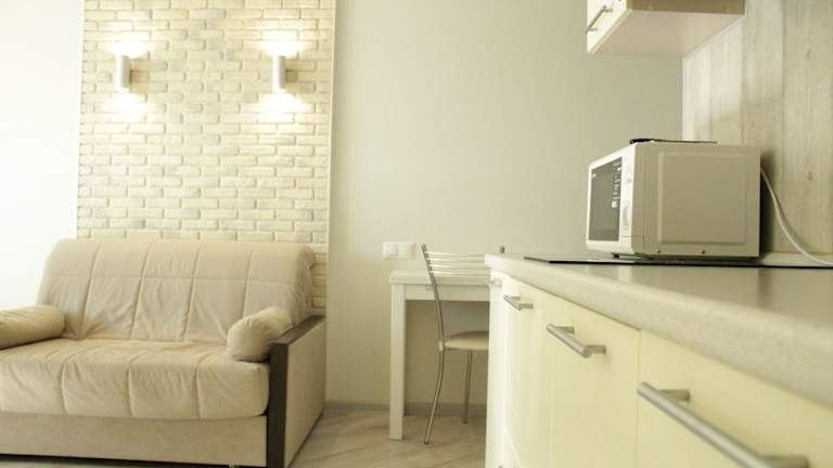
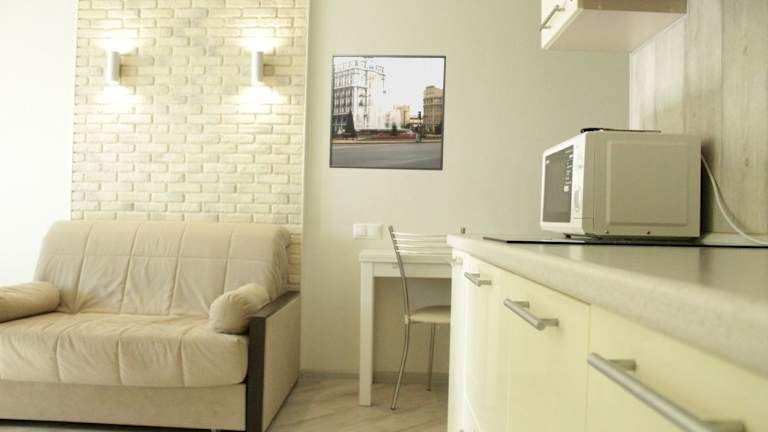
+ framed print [328,54,447,171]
